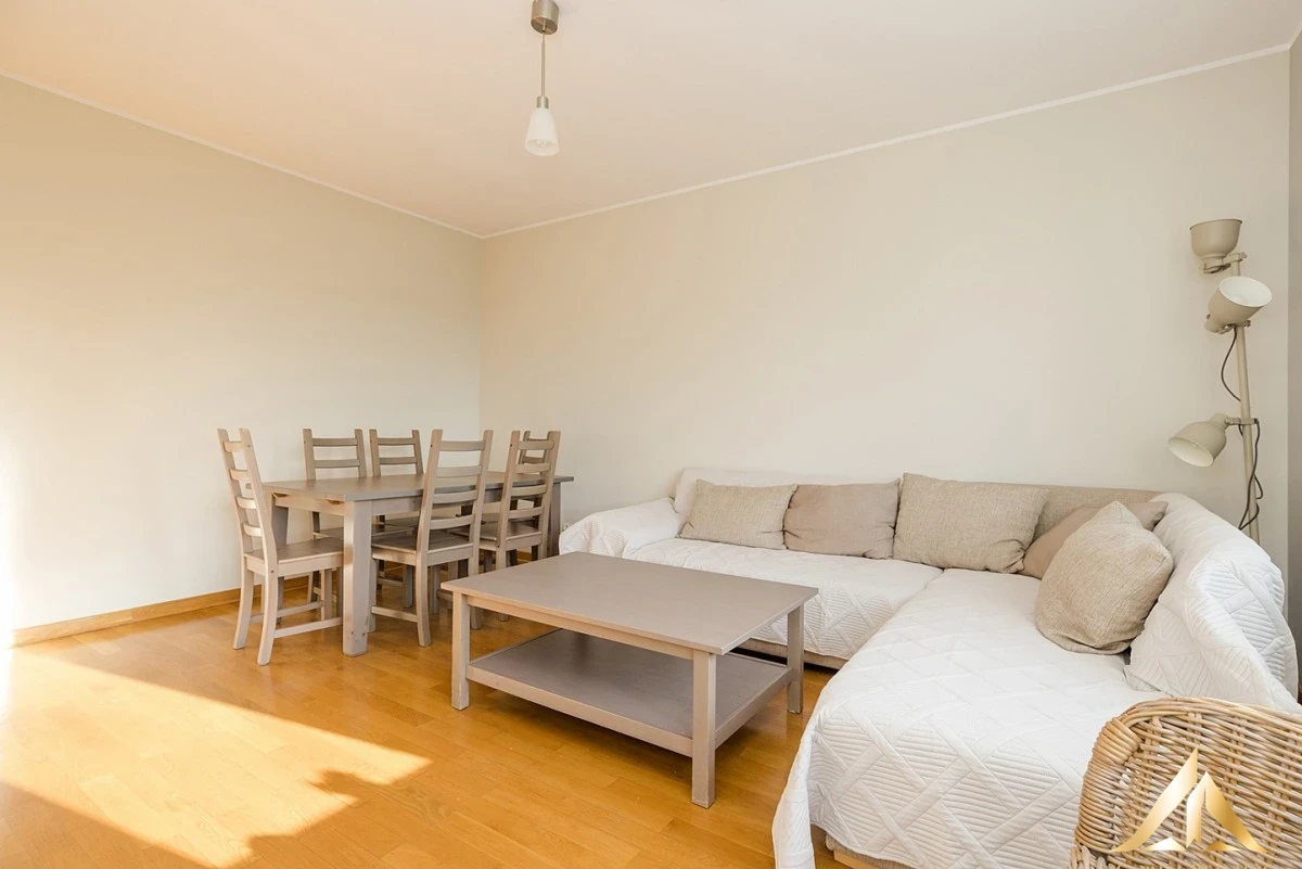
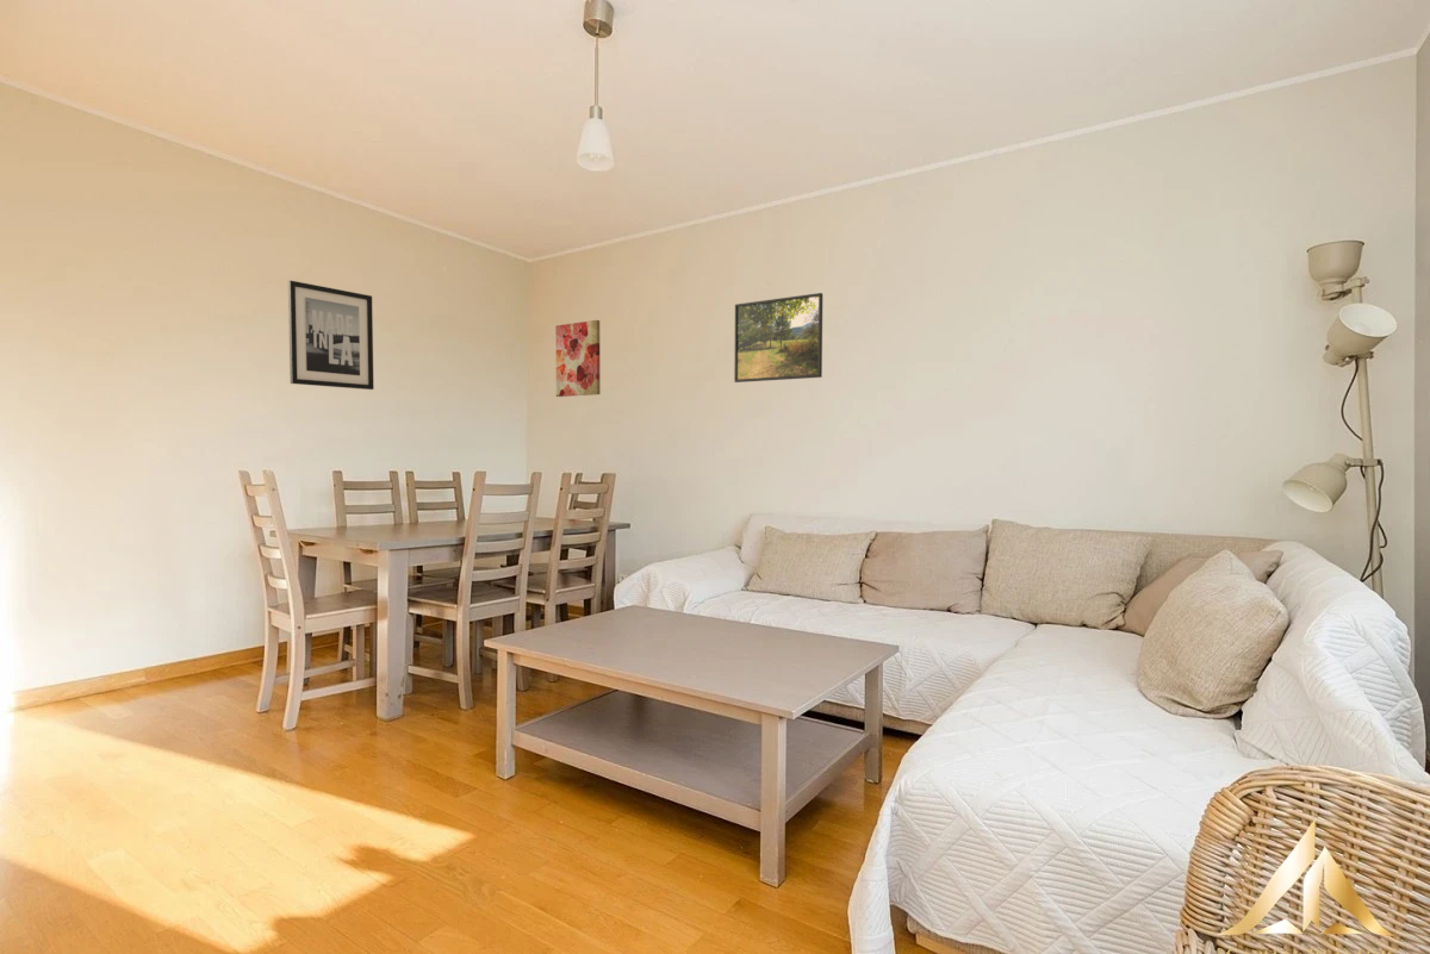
+ wall art [554,319,602,398]
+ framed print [733,292,823,384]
+ wall art [287,280,375,391]
